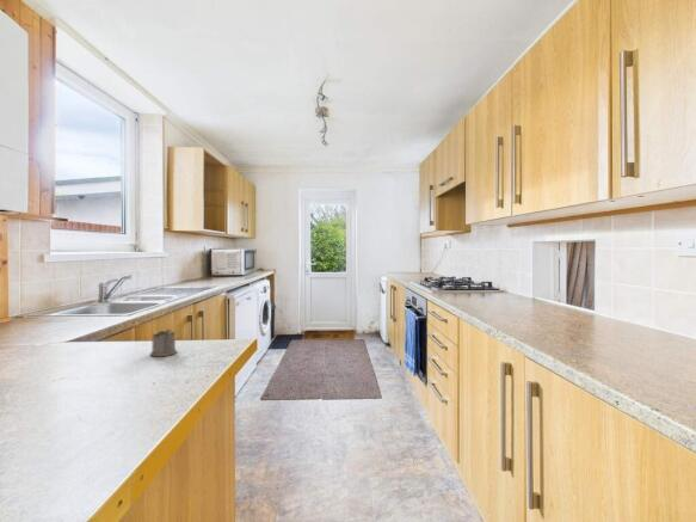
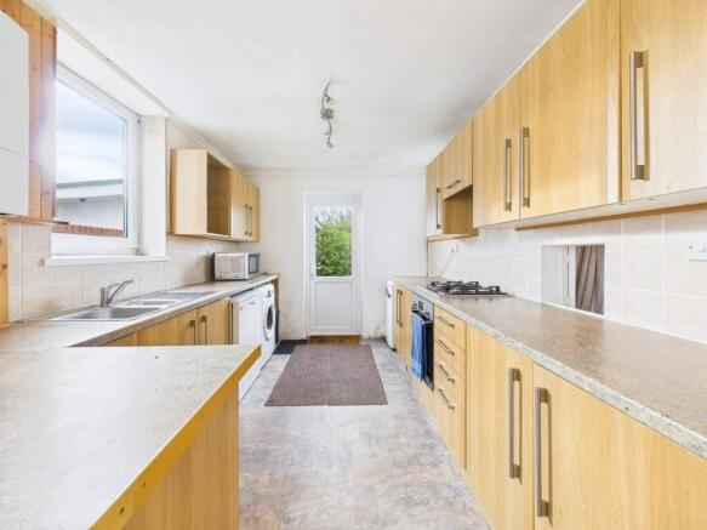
- tea glass holder [149,327,178,357]
